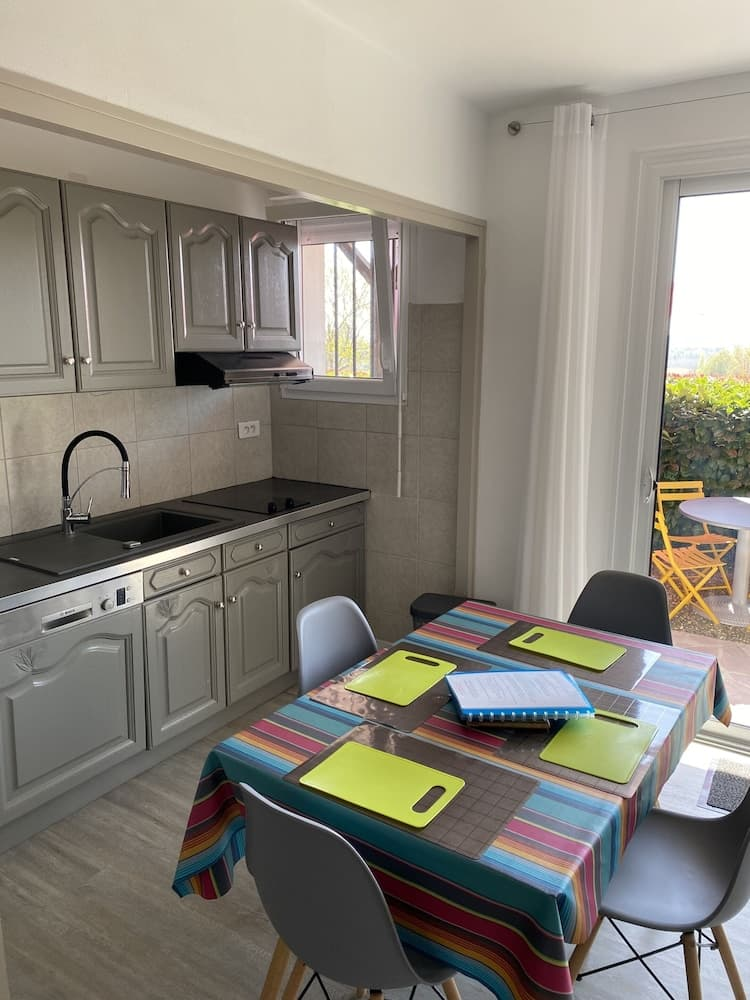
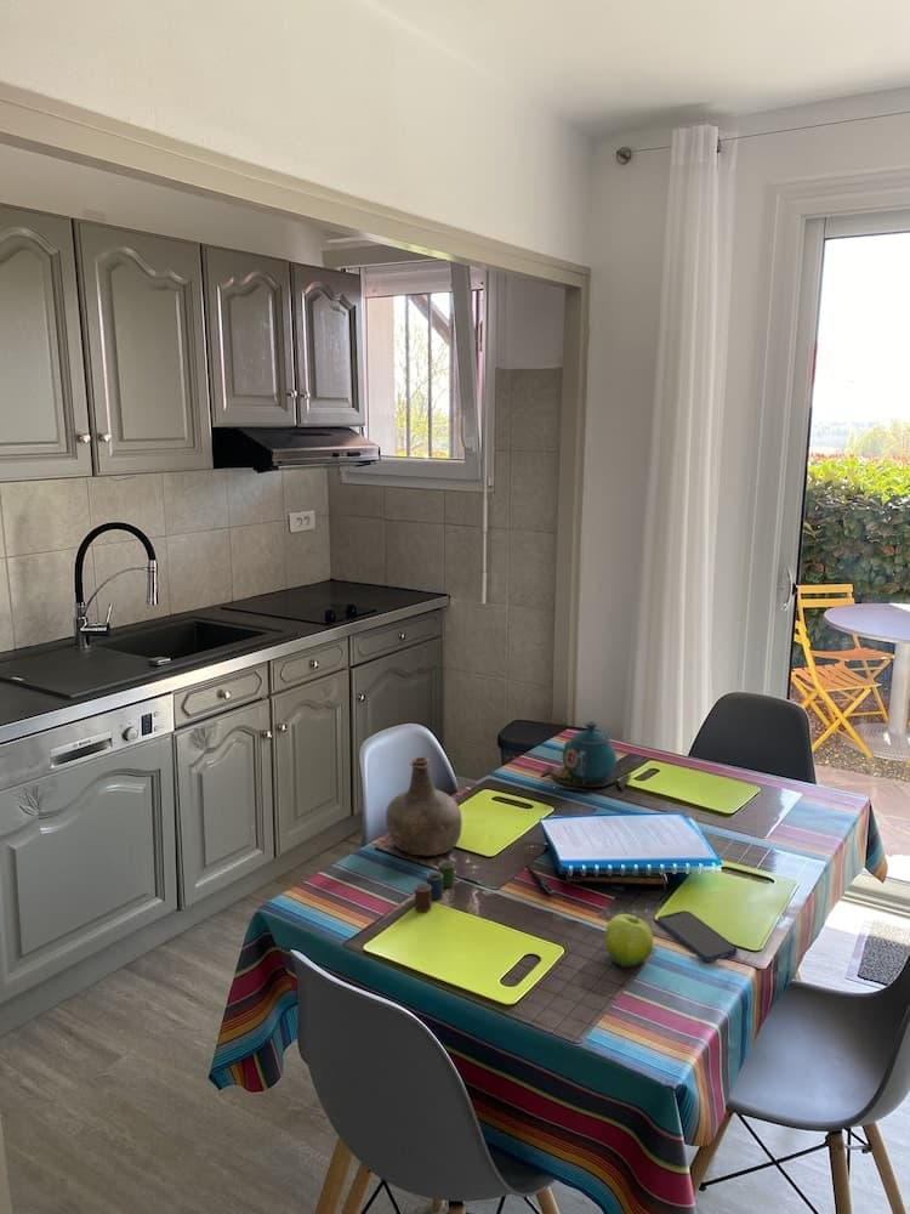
+ cup [414,860,455,913]
+ bottle [385,756,463,857]
+ pen [525,864,556,896]
+ smartphone [656,909,738,963]
+ teapot [540,720,632,794]
+ fruit [604,913,654,970]
